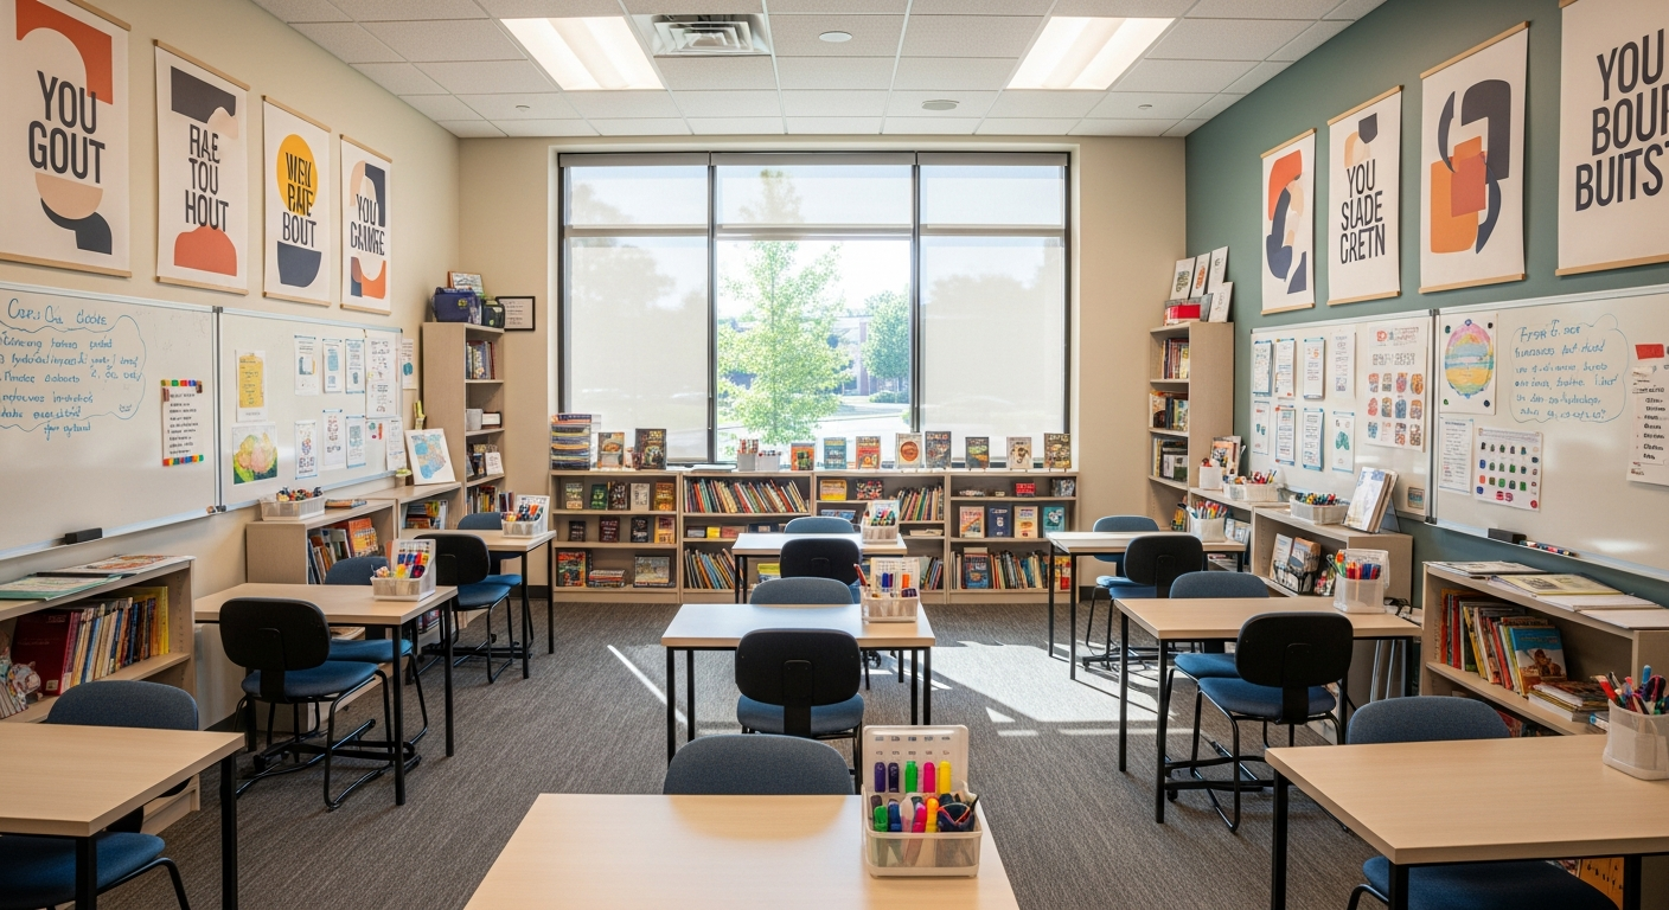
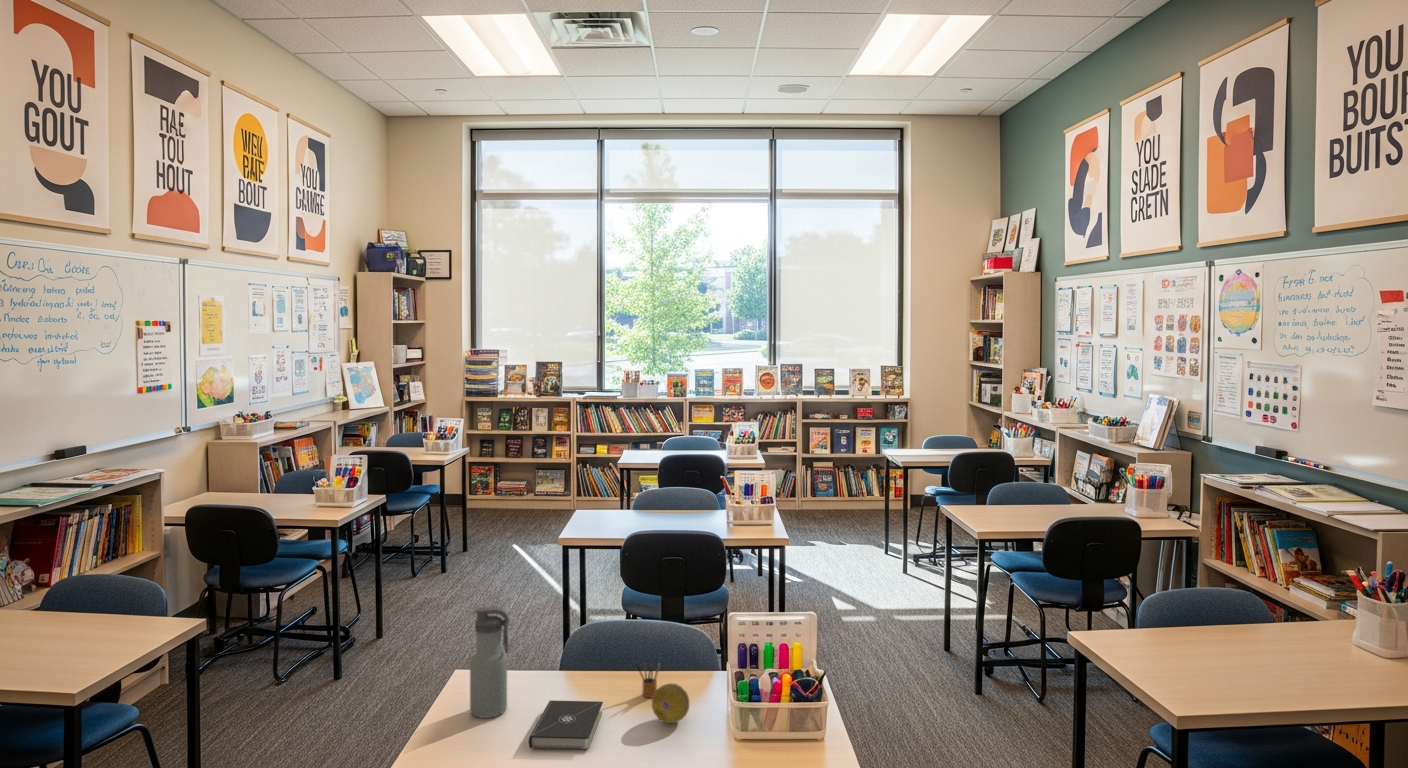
+ water bottle [469,605,510,719]
+ book [528,699,604,750]
+ fruit [651,682,690,724]
+ pencil box [634,659,662,699]
